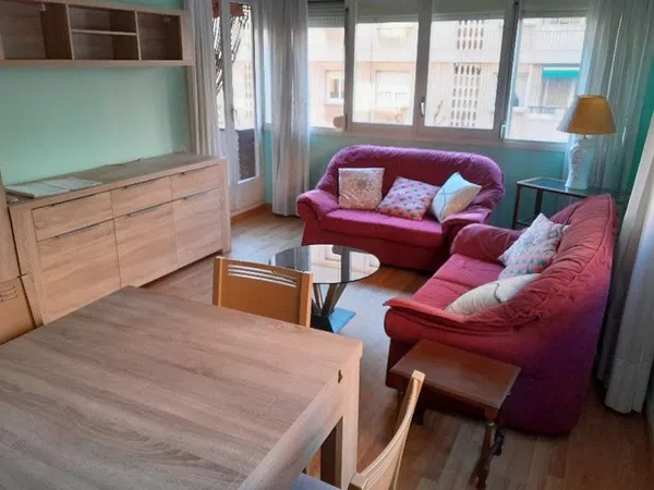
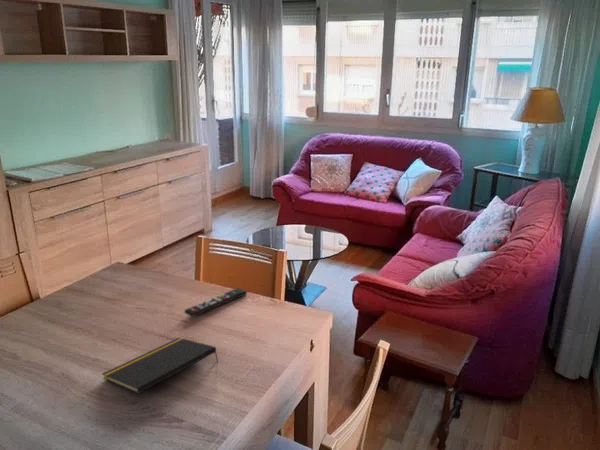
+ notepad [101,337,219,395]
+ remote control [184,287,248,318]
